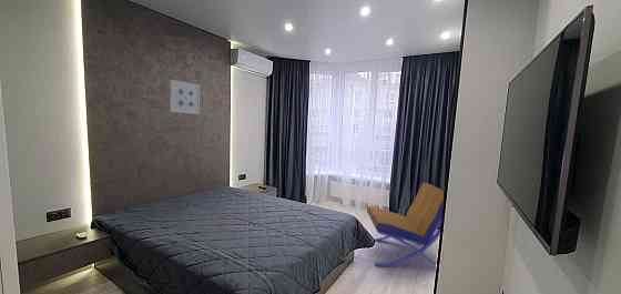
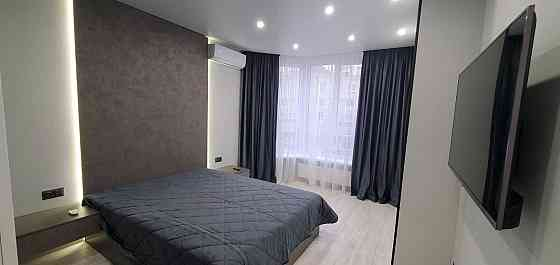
- lounge chair [366,181,445,267]
- wall art [170,79,201,115]
